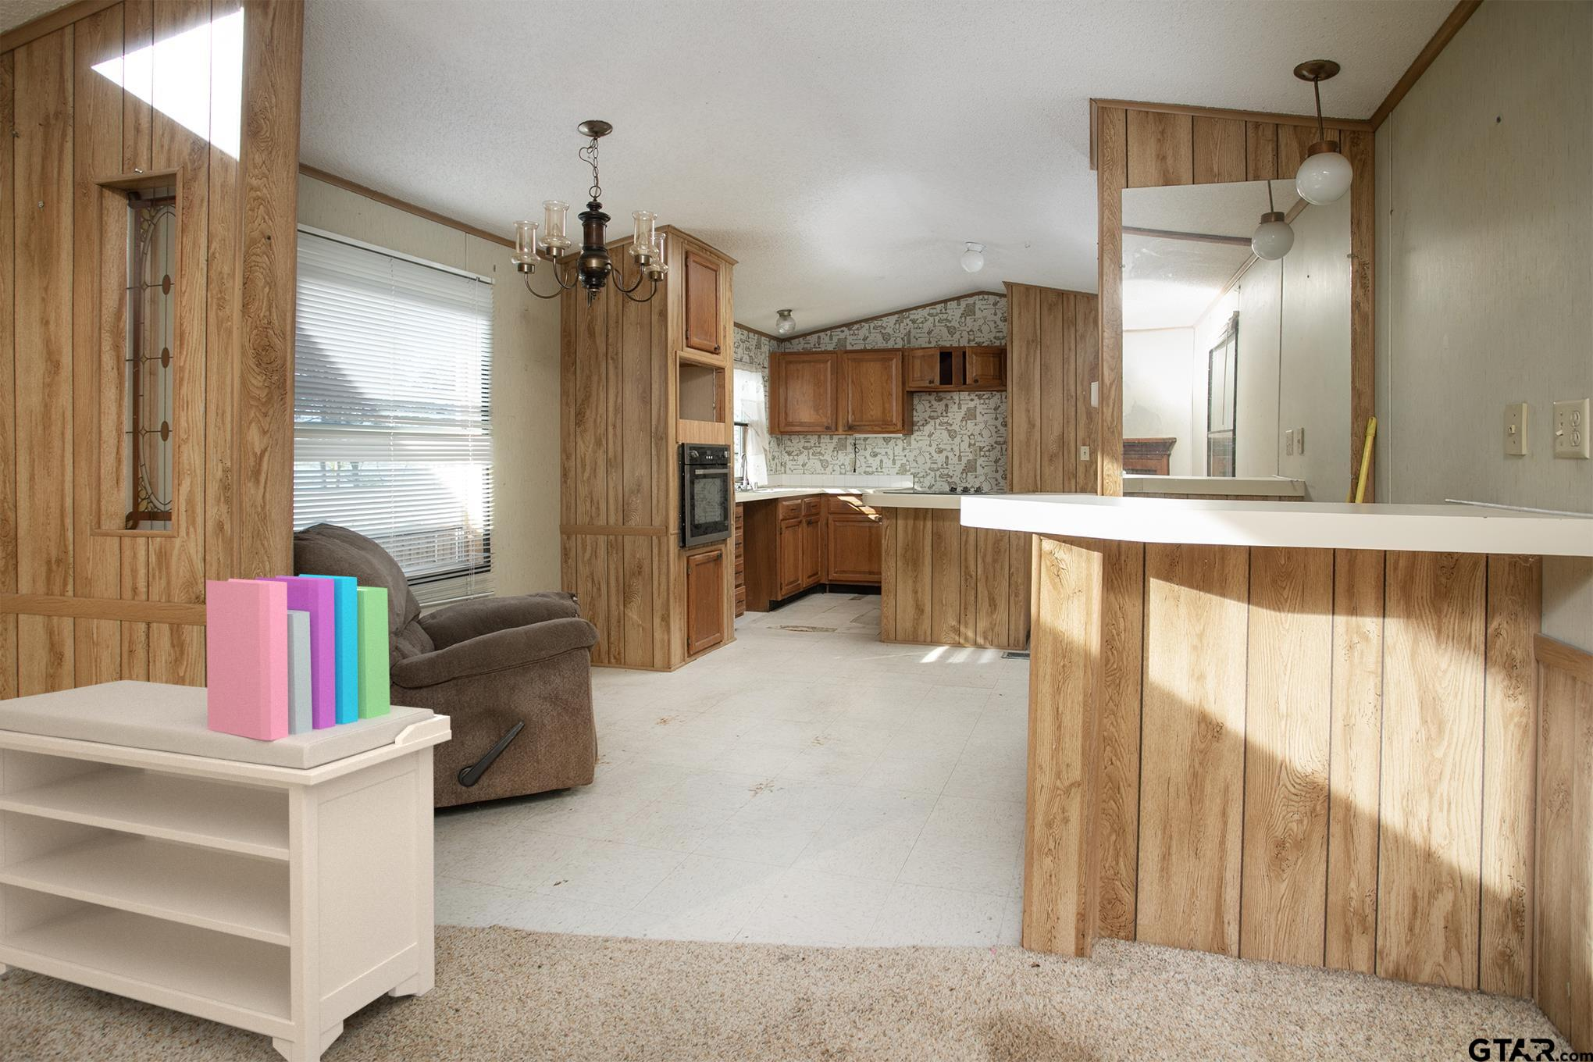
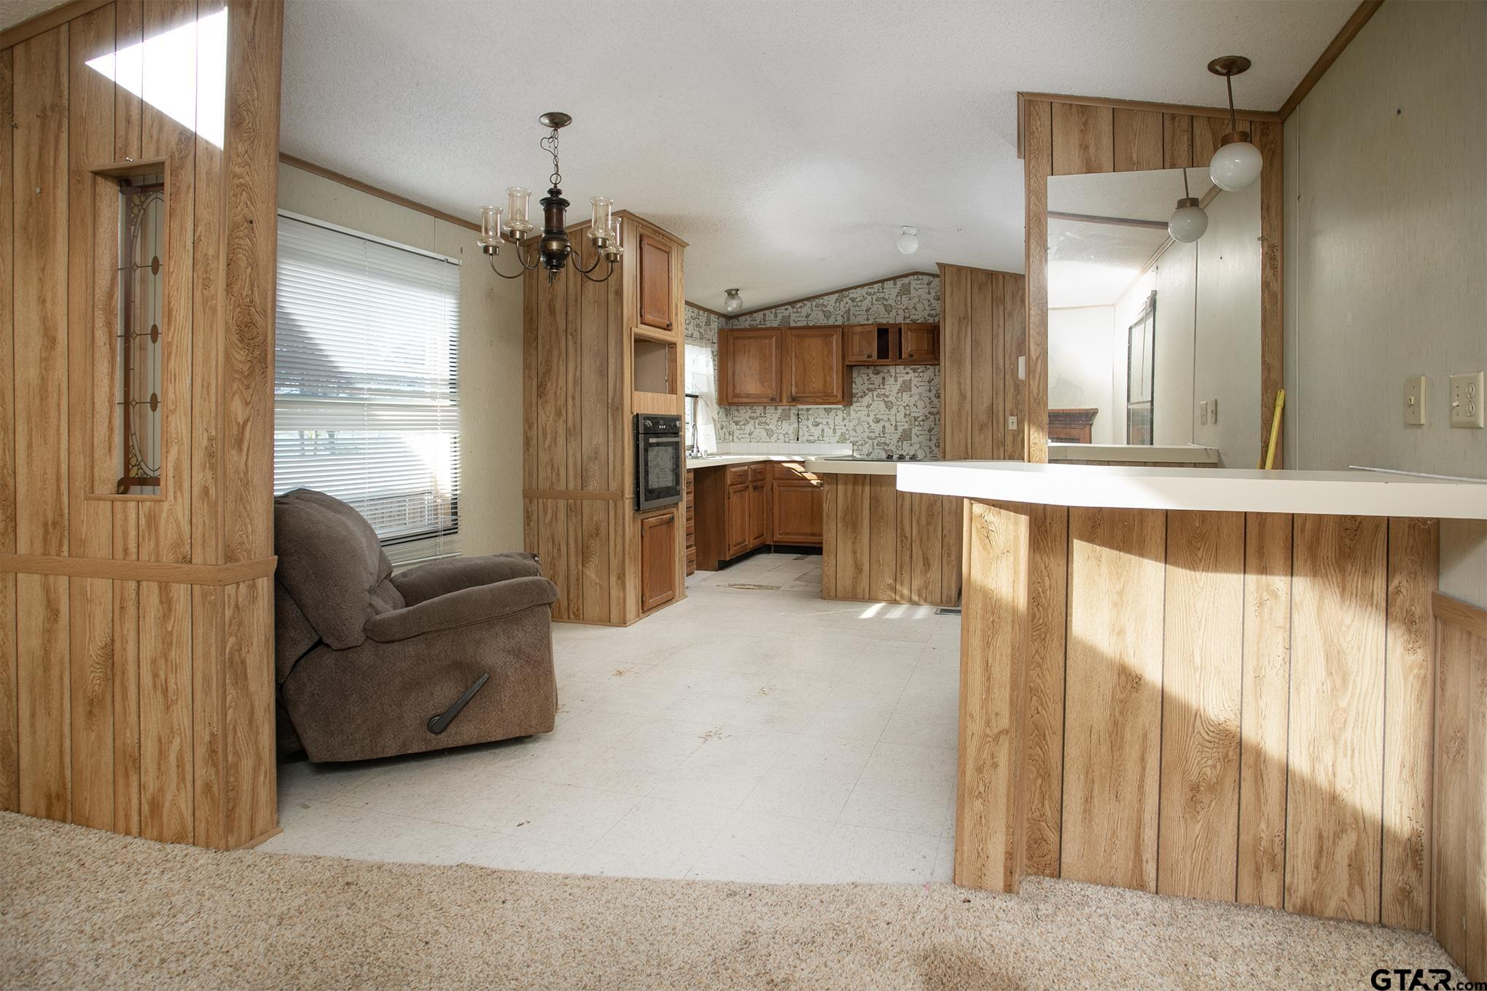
- bench [0,679,452,1062]
- books [205,574,390,741]
